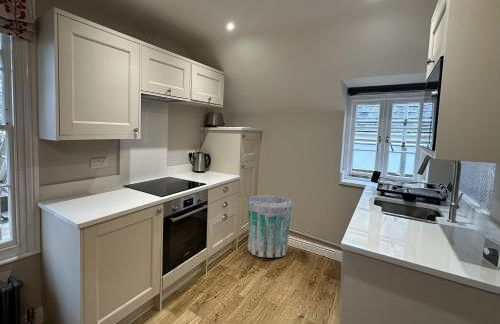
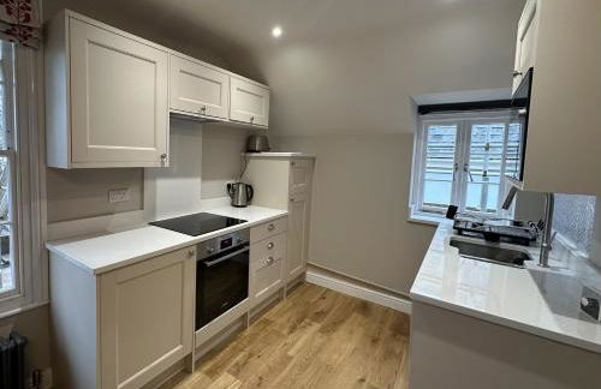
- trash can [247,194,293,259]
